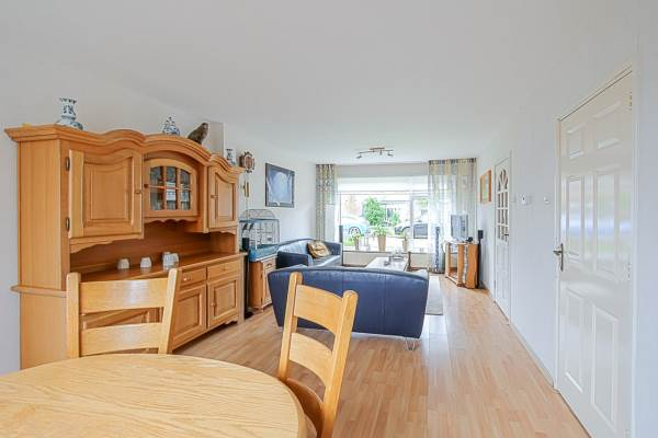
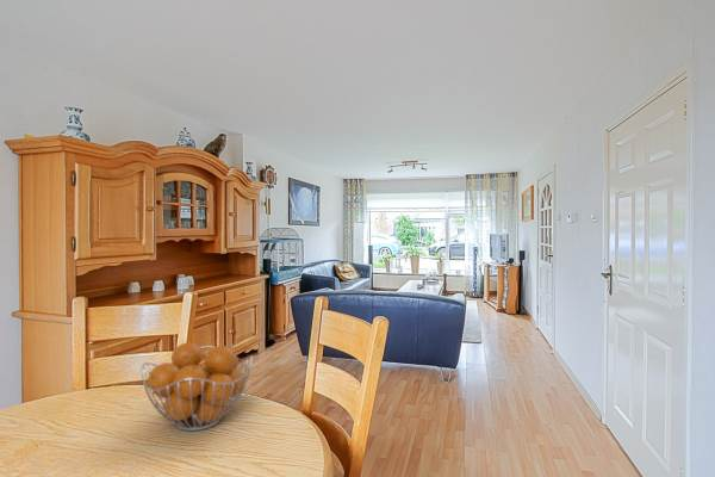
+ fruit basket [139,341,254,432]
